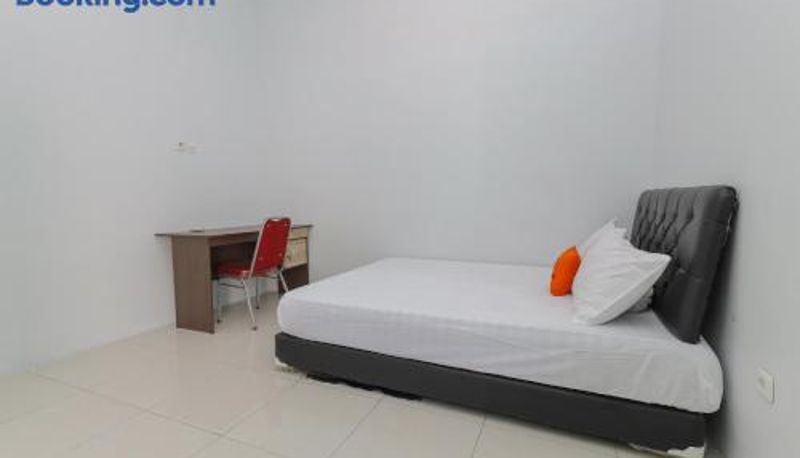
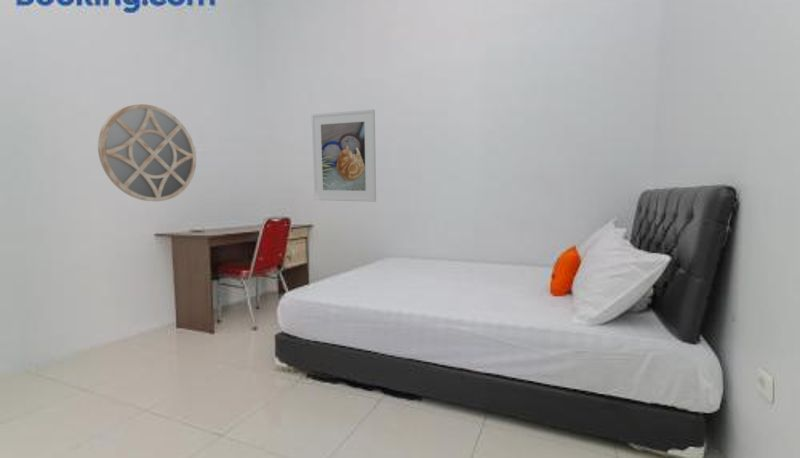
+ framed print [311,108,377,203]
+ home mirror [97,103,197,202]
